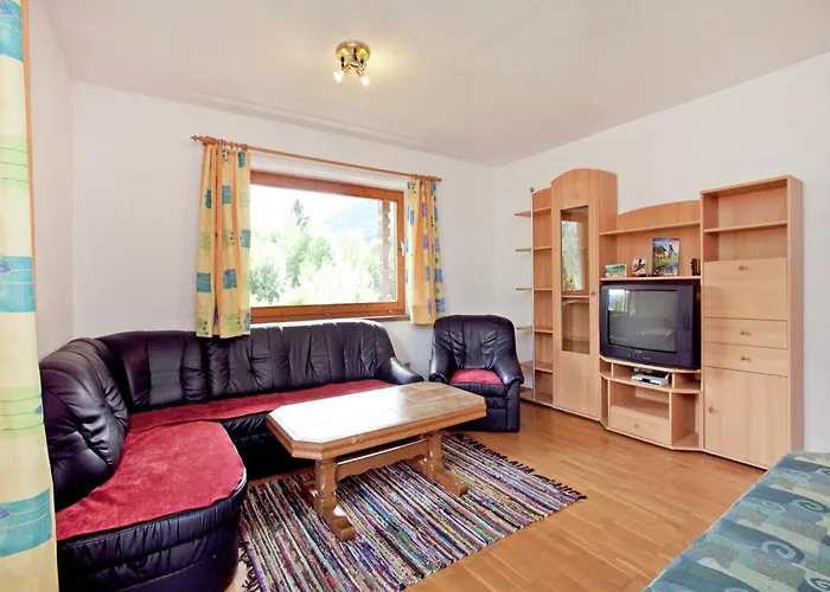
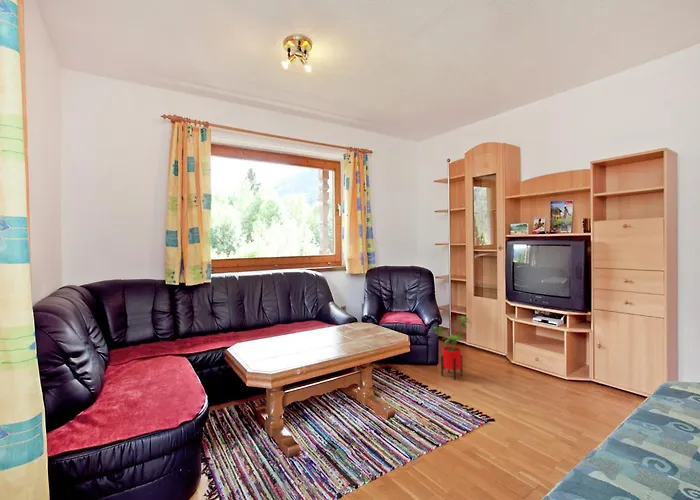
+ house plant [432,315,473,381]
